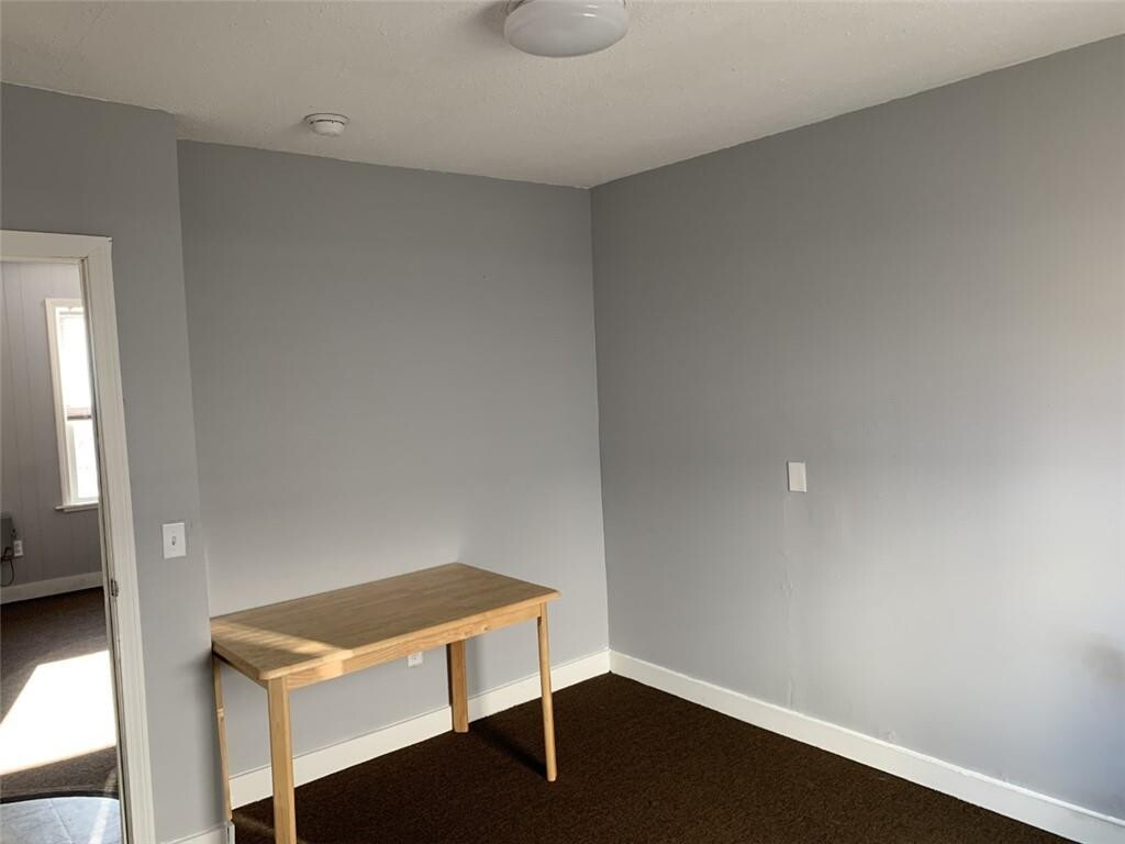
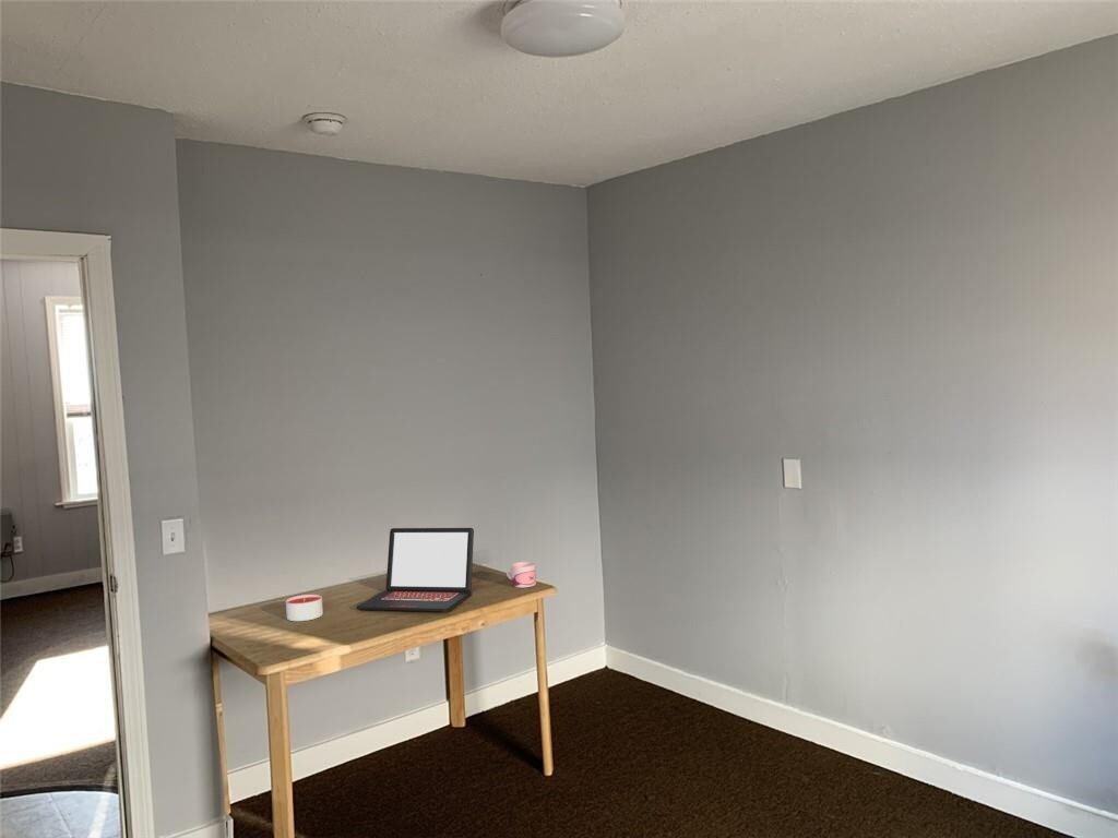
+ laptop [355,527,475,612]
+ candle [285,594,324,622]
+ mug [506,561,537,588]
